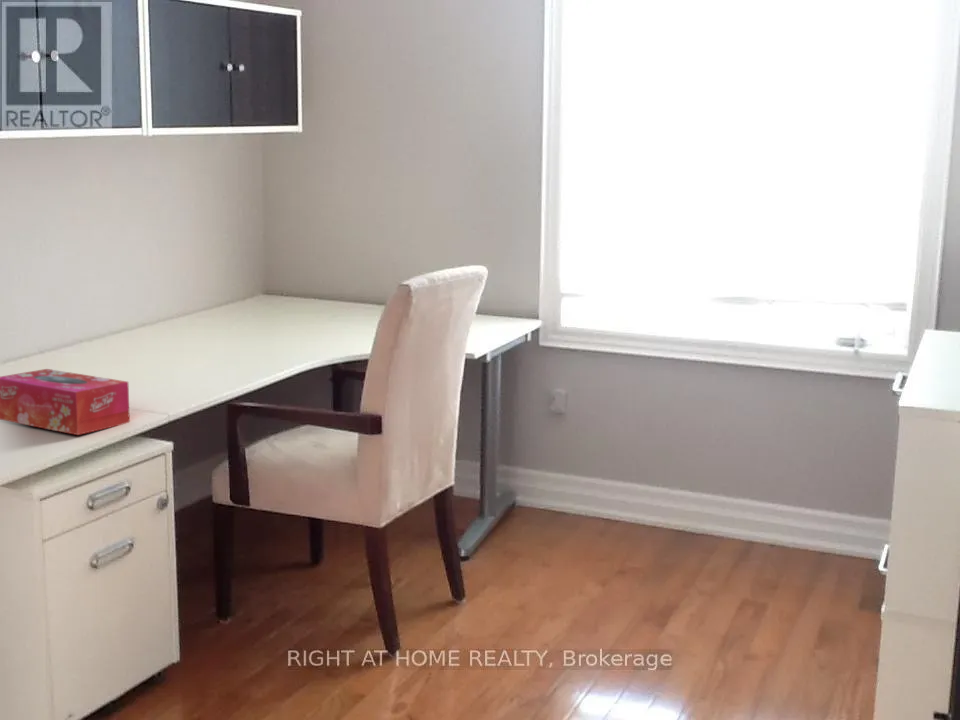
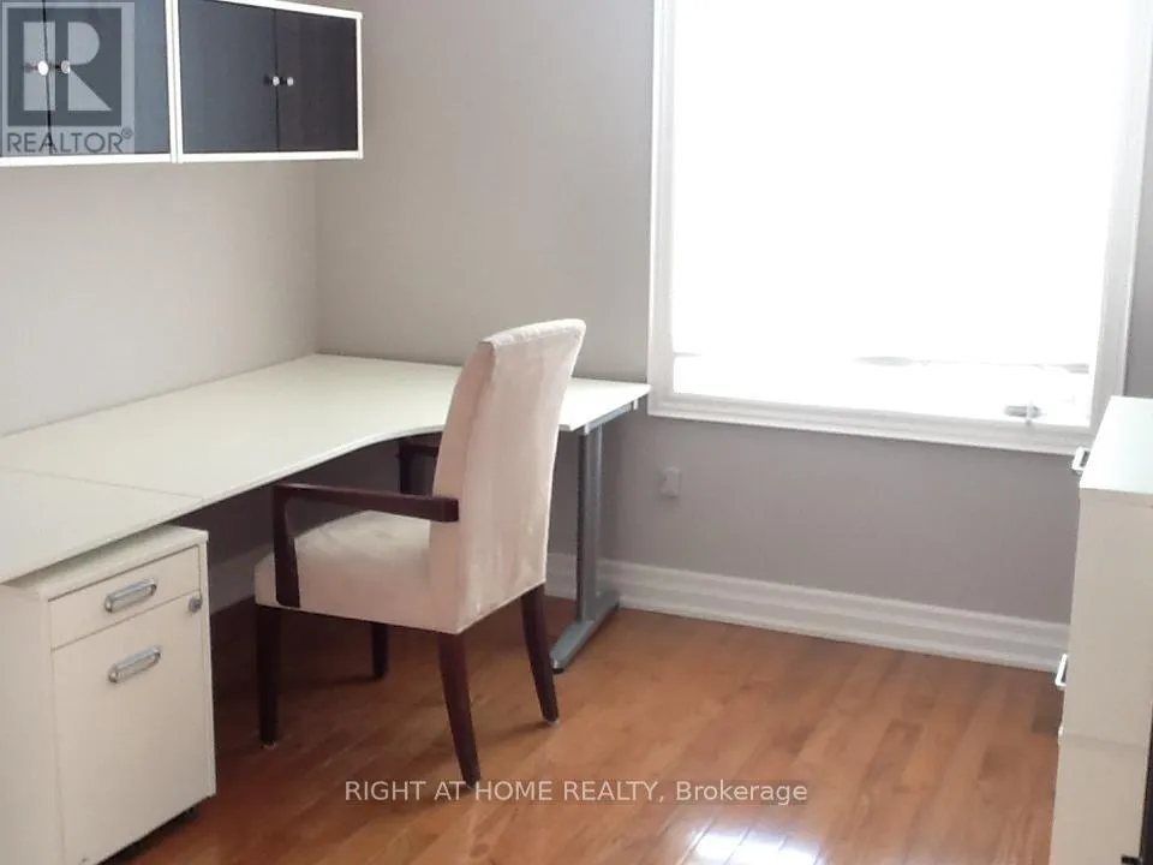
- tissue box [0,368,131,436]
